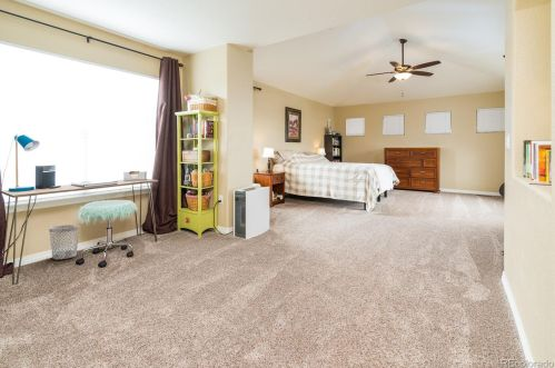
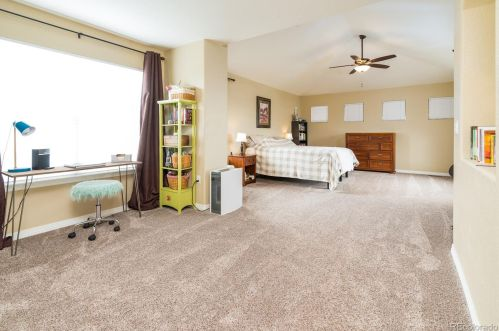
- wastebasket [48,223,80,260]
